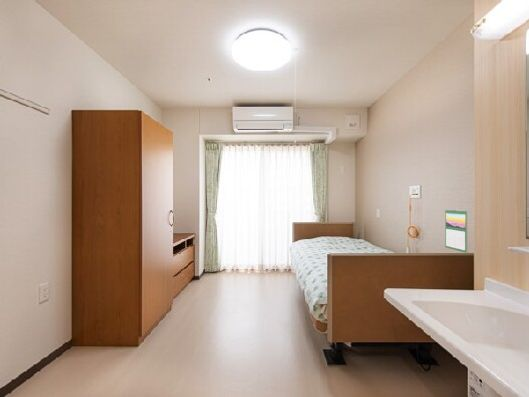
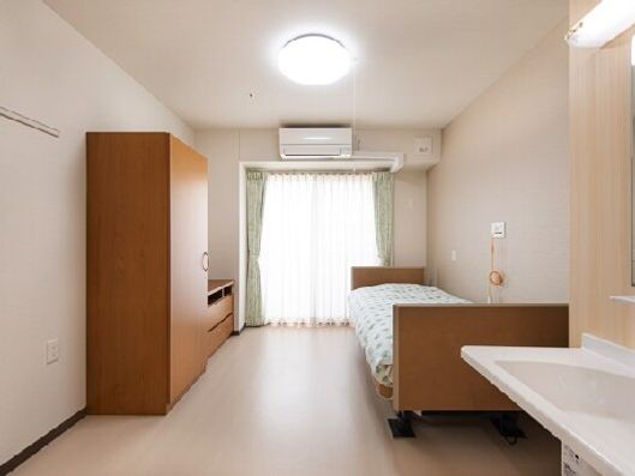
- calendar [444,208,468,254]
